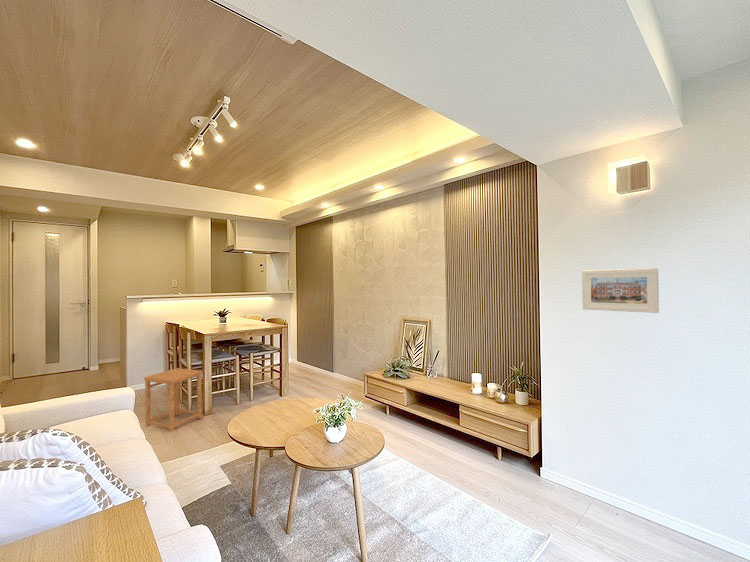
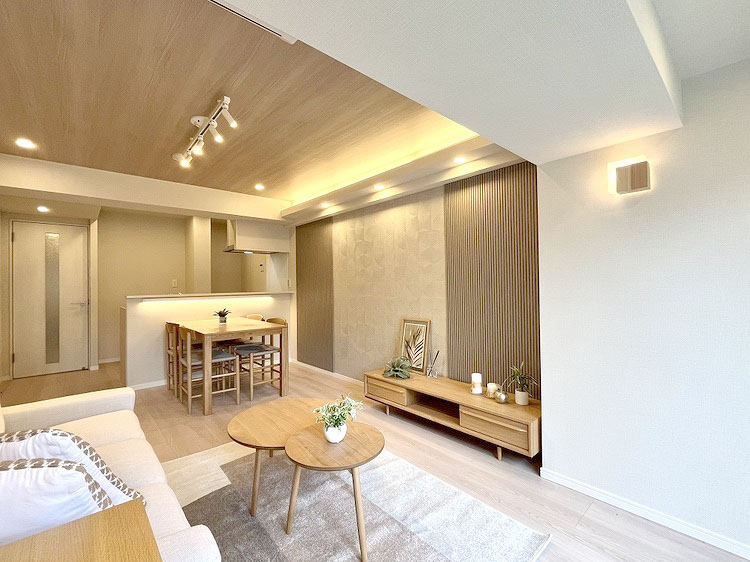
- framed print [581,267,660,314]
- side table [143,367,203,432]
